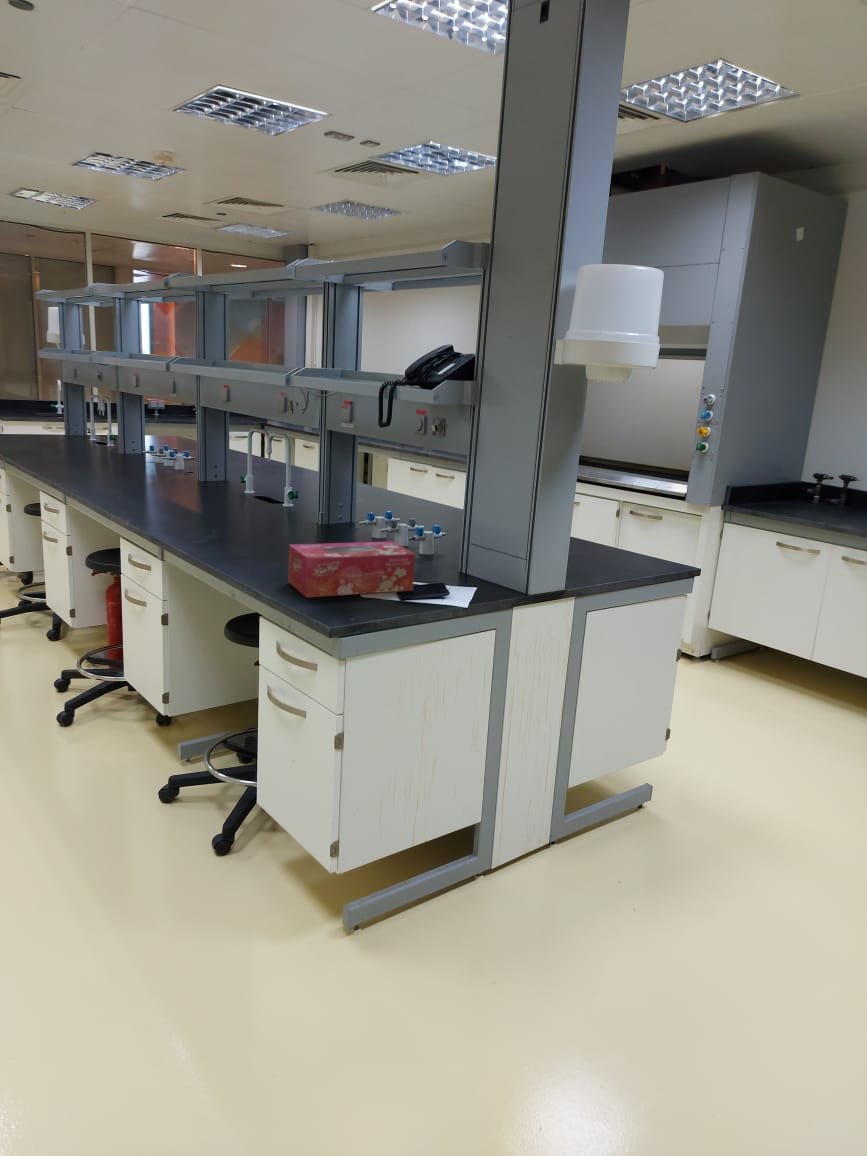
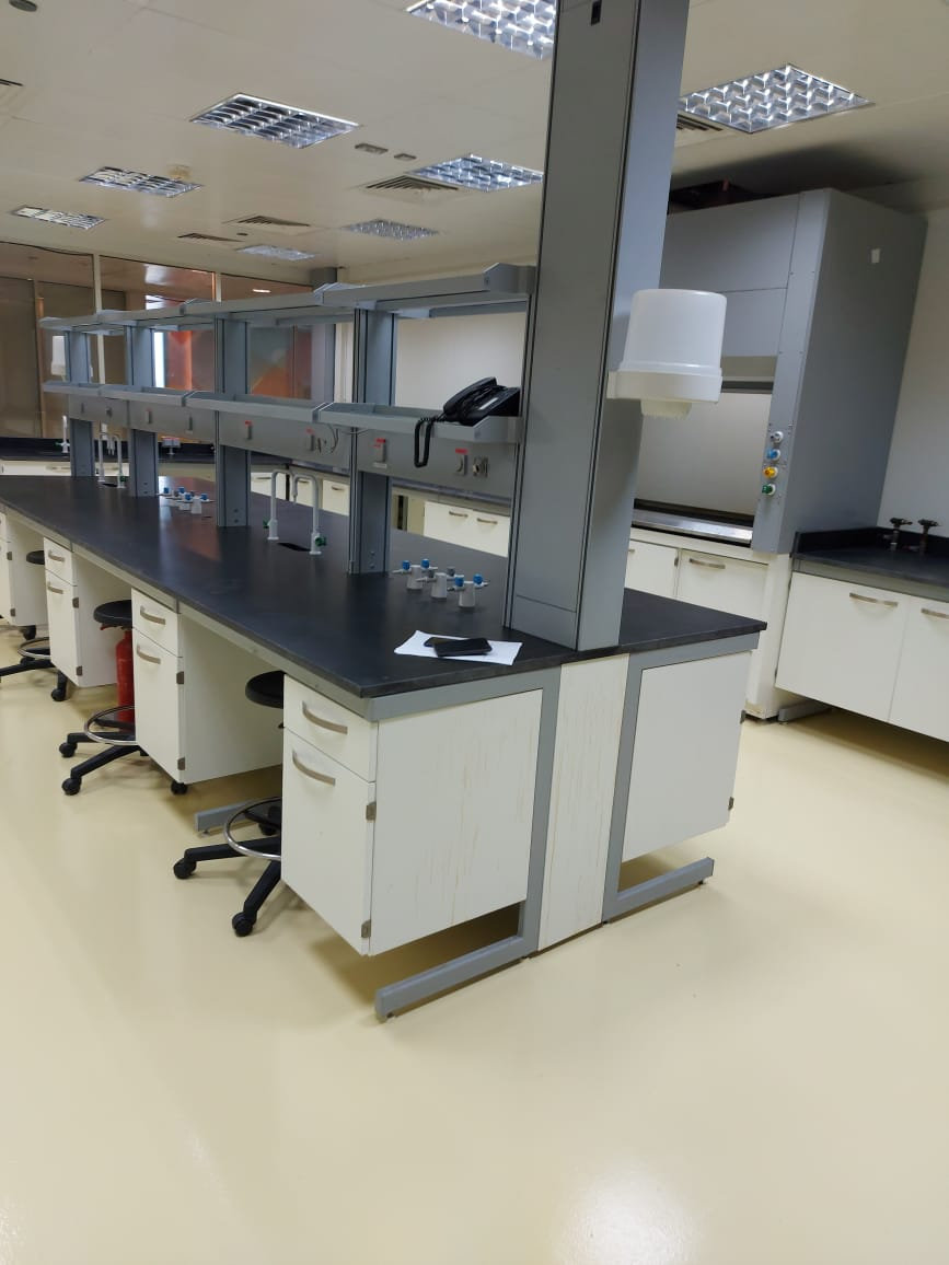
- tissue box [287,540,416,598]
